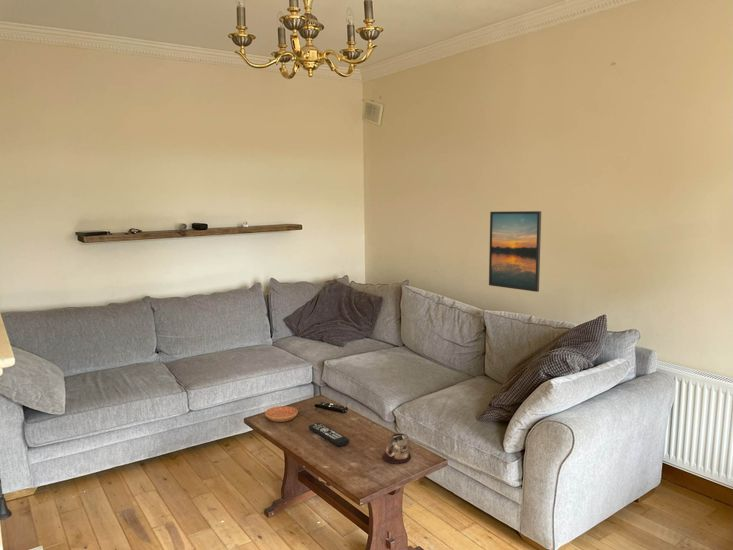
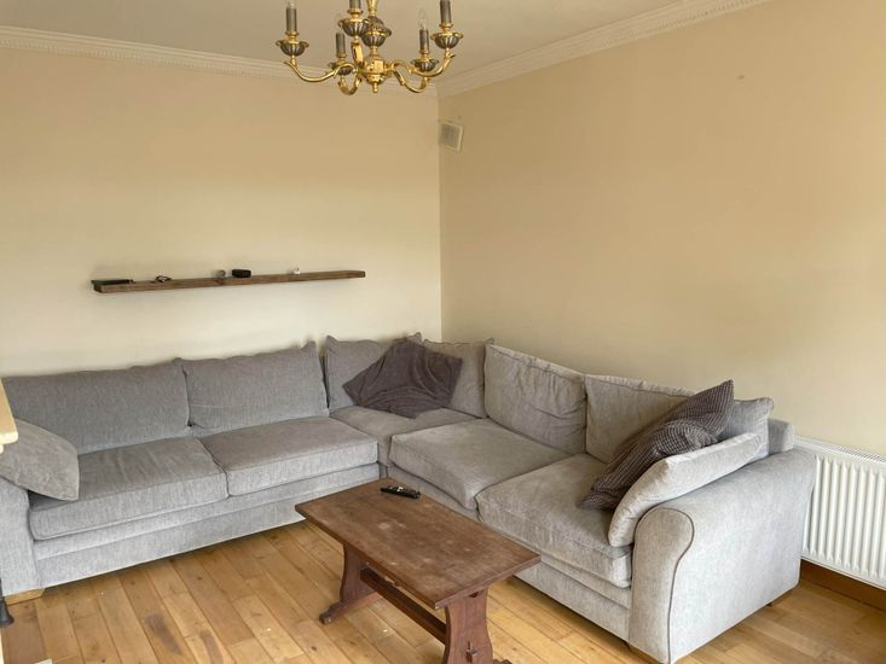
- remote control [308,422,350,447]
- saucer [264,405,299,423]
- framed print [488,210,542,293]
- mug [381,432,412,464]
